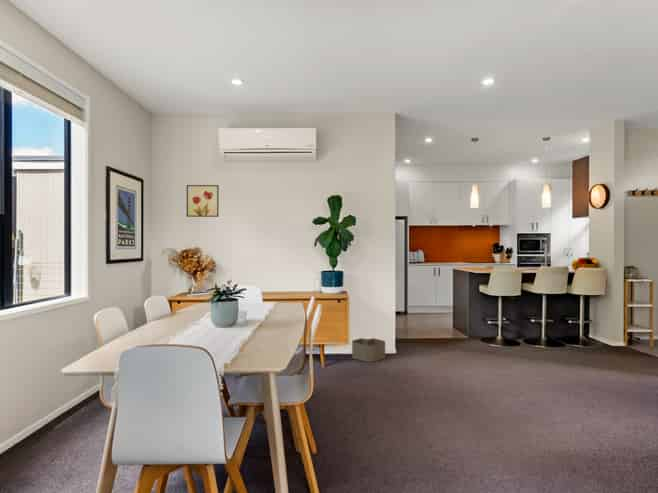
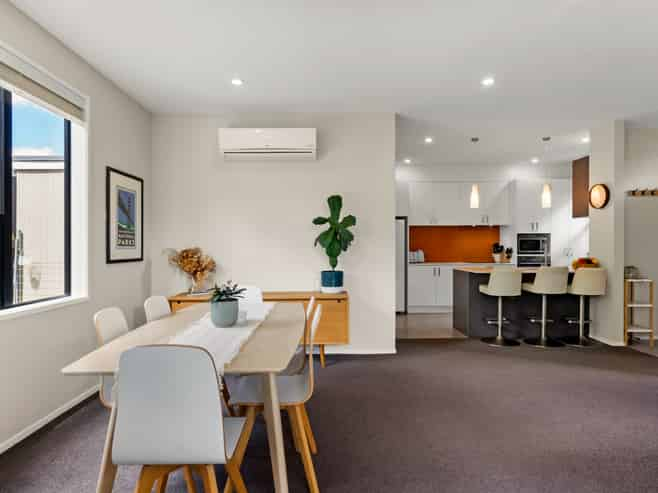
- wall art [185,184,220,218]
- basket [351,337,386,363]
